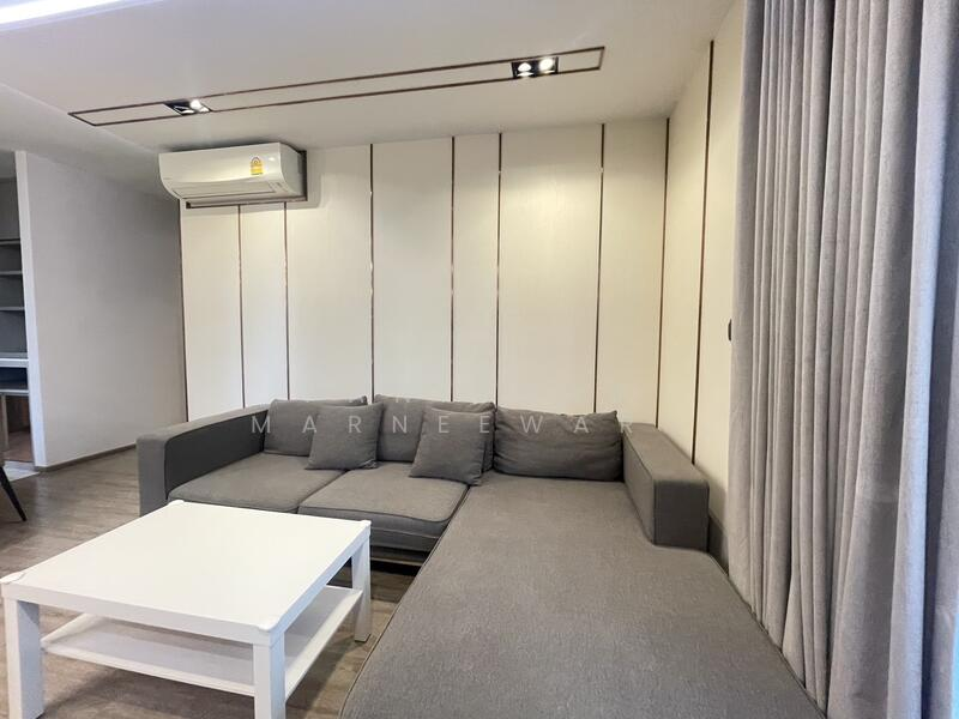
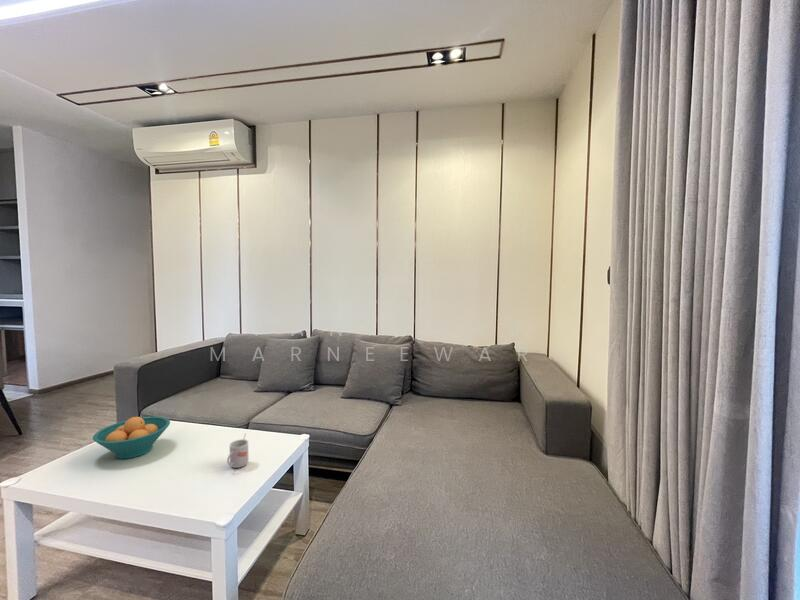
+ mug [226,432,250,469]
+ fruit bowl [92,416,171,460]
